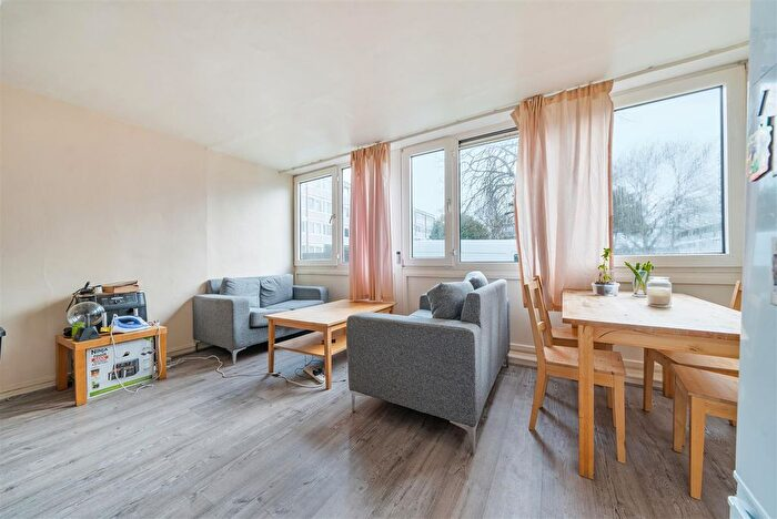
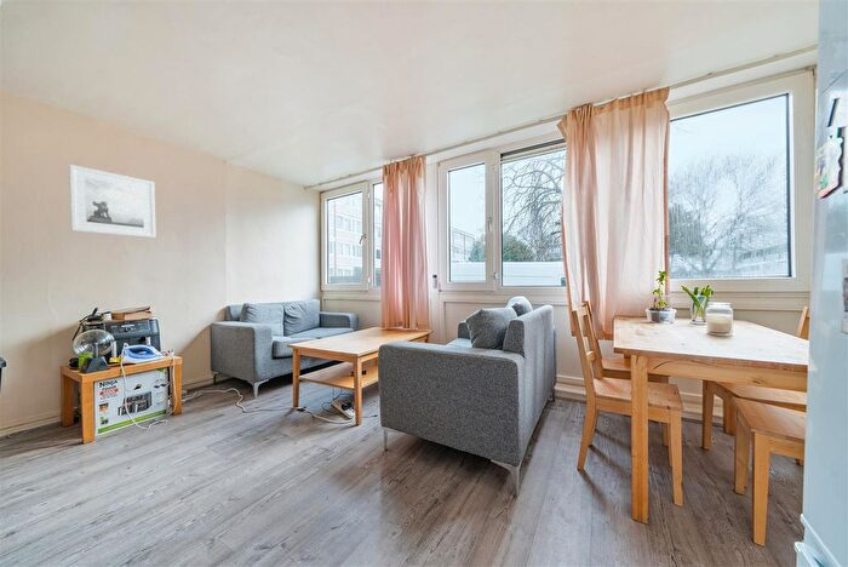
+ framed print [68,164,157,239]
